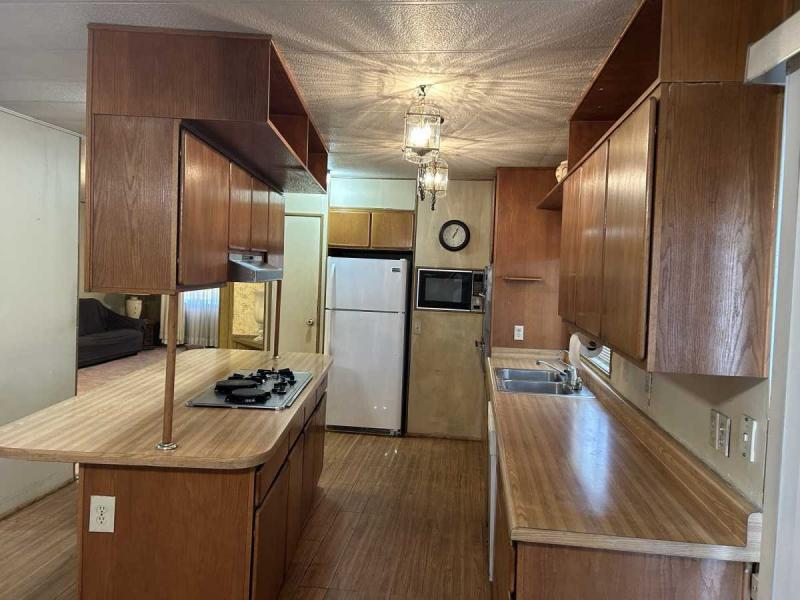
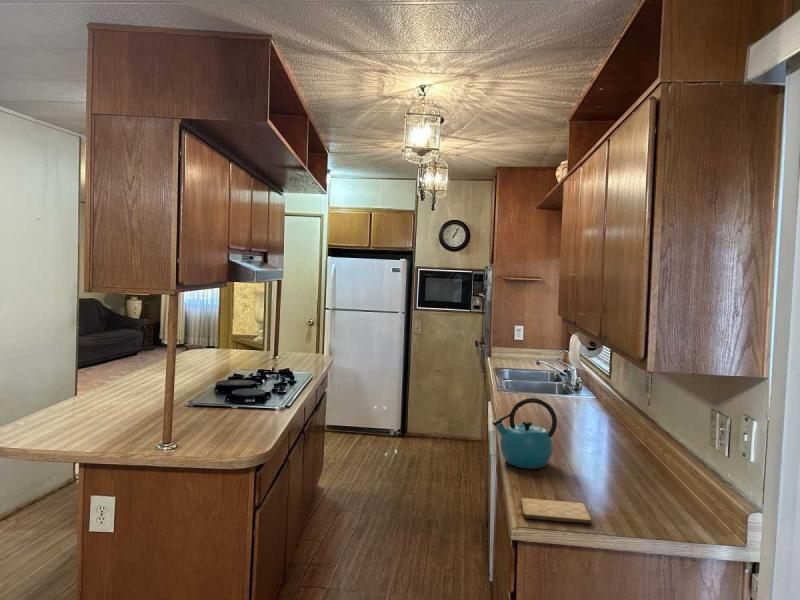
+ kettle [492,397,558,470]
+ cutting board [520,497,592,526]
